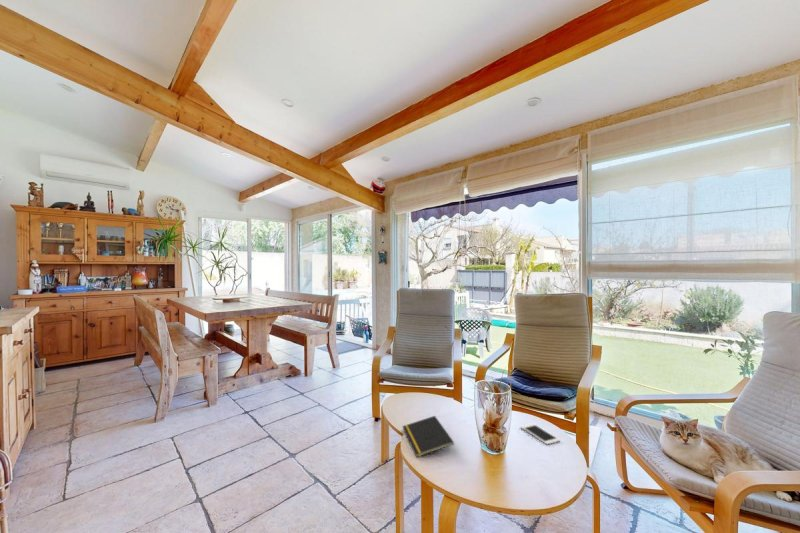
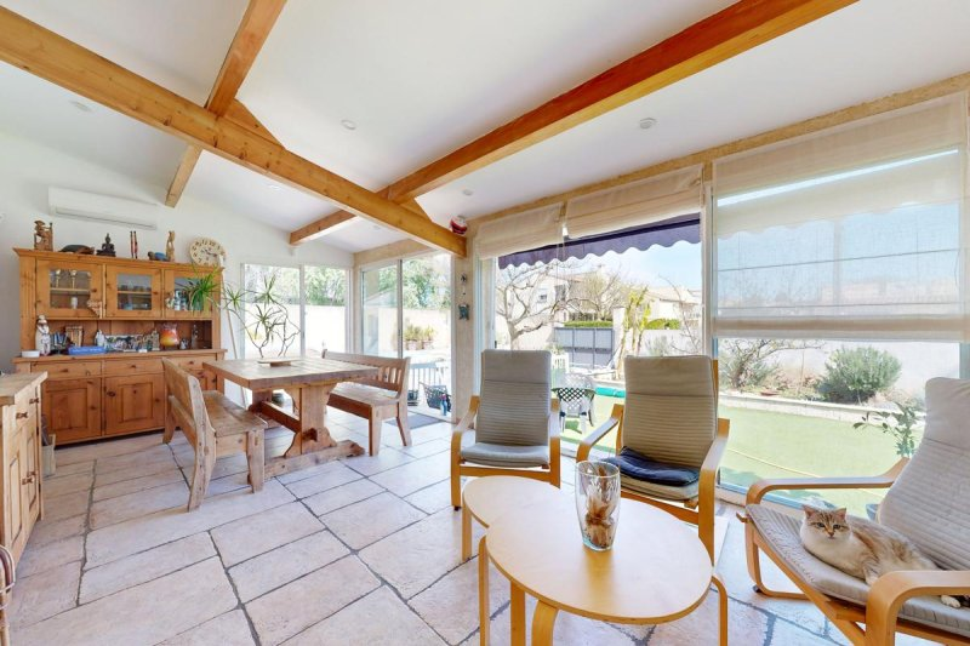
- notepad [402,415,455,458]
- cell phone [520,422,561,445]
